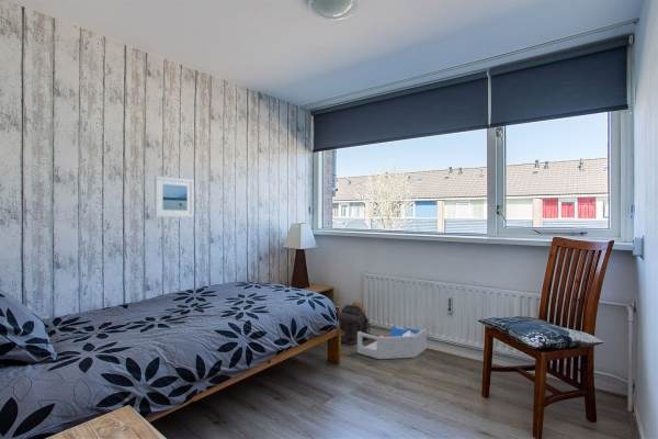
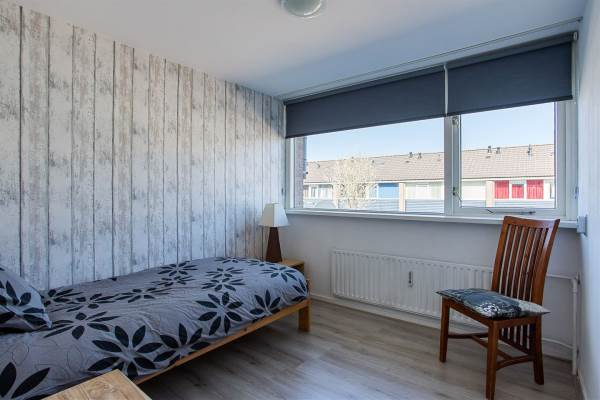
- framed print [154,175,195,218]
- storage bin [356,325,428,360]
- backpack [338,301,372,346]
